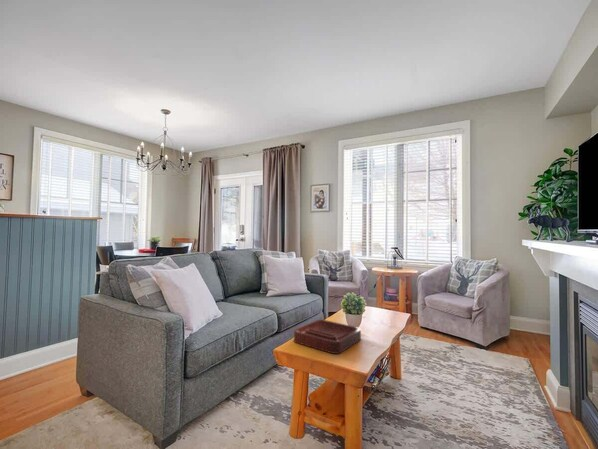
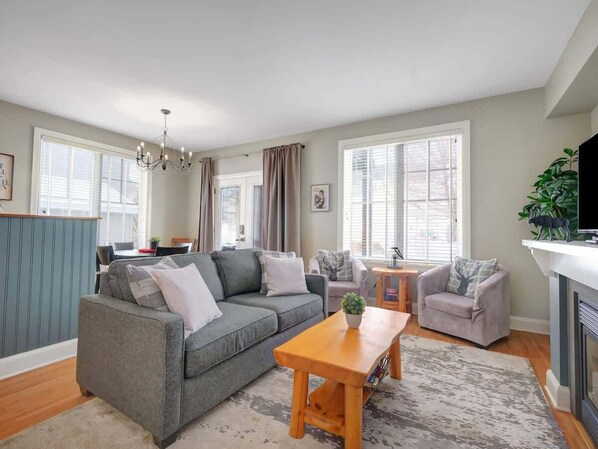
- decorative tray [293,319,362,355]
